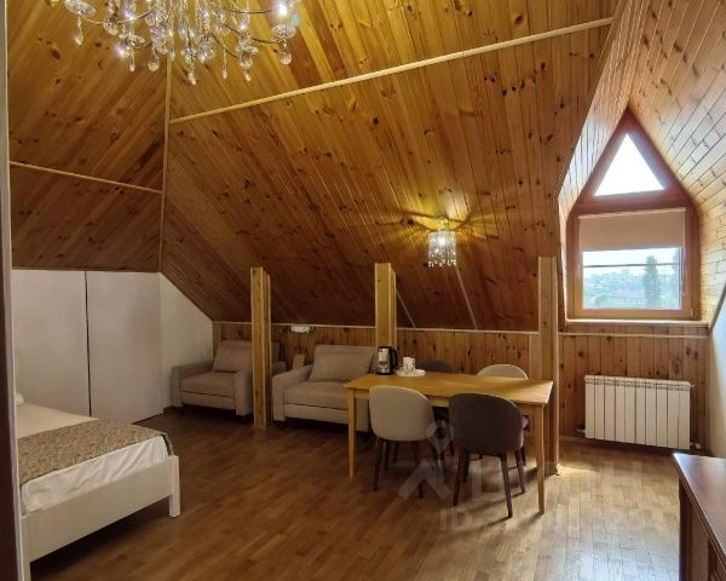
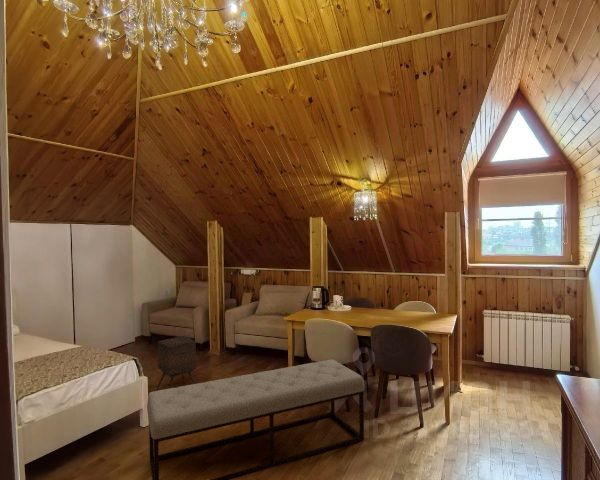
+ side table [155,335,197,391]
+ bench [146,358,365,480]
